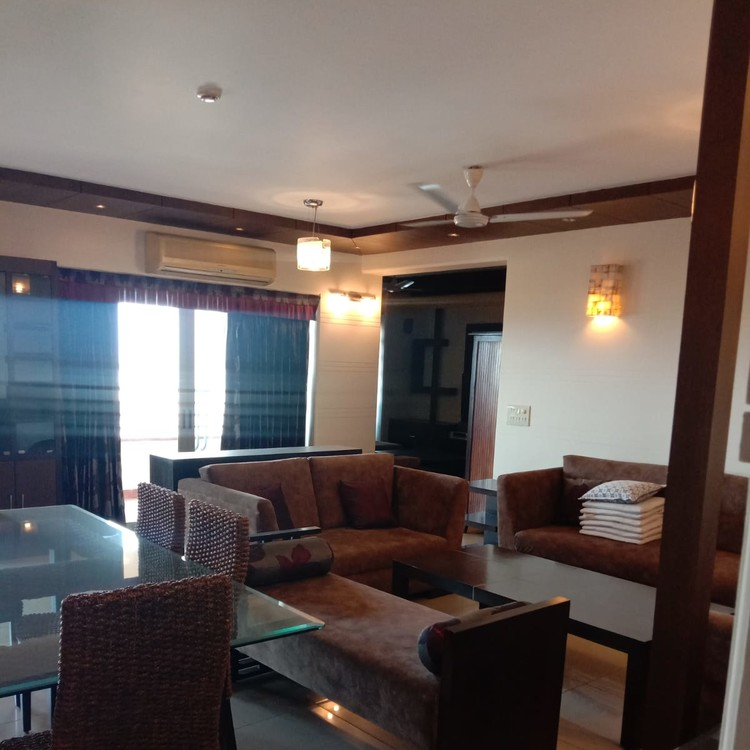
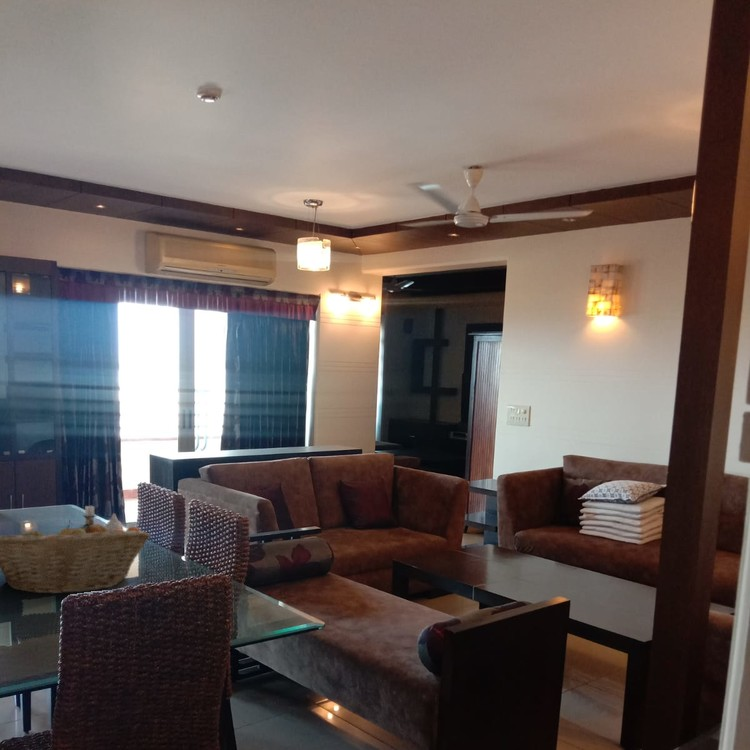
+ vase [104,512,124,531]
+ architectural model [71,505,106,526]
+ fruit basket [0,518,151,595]
